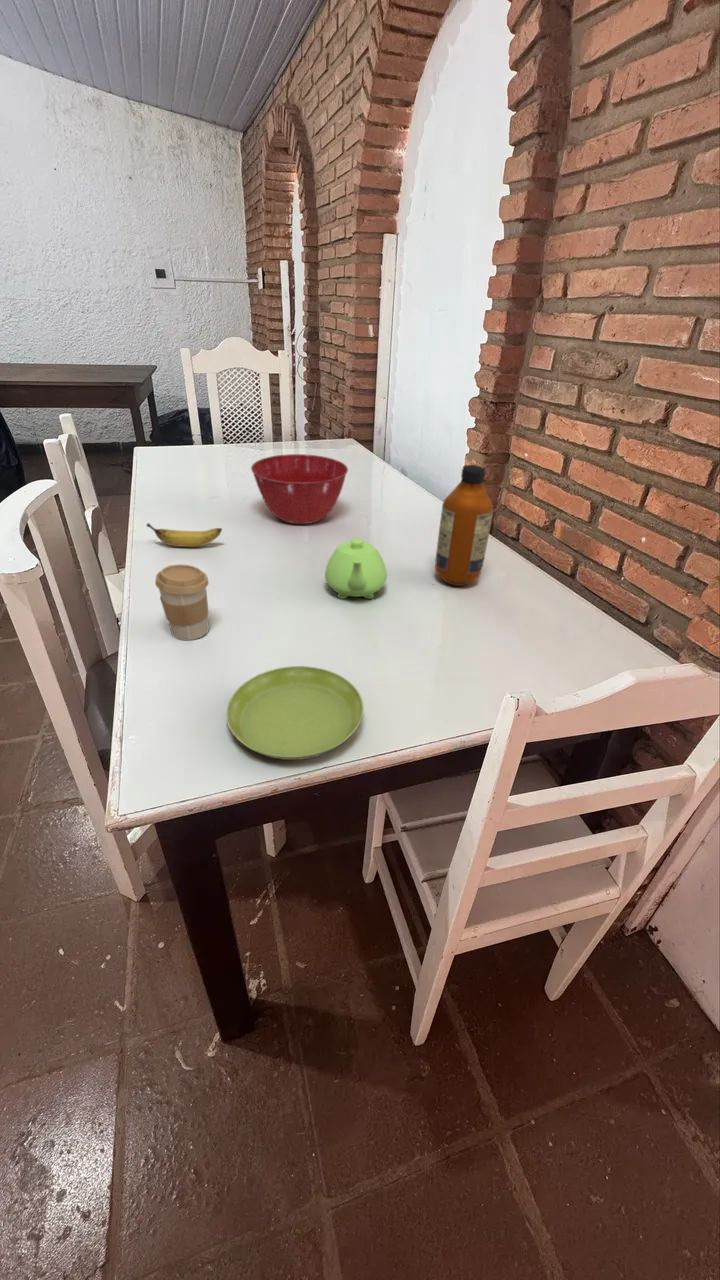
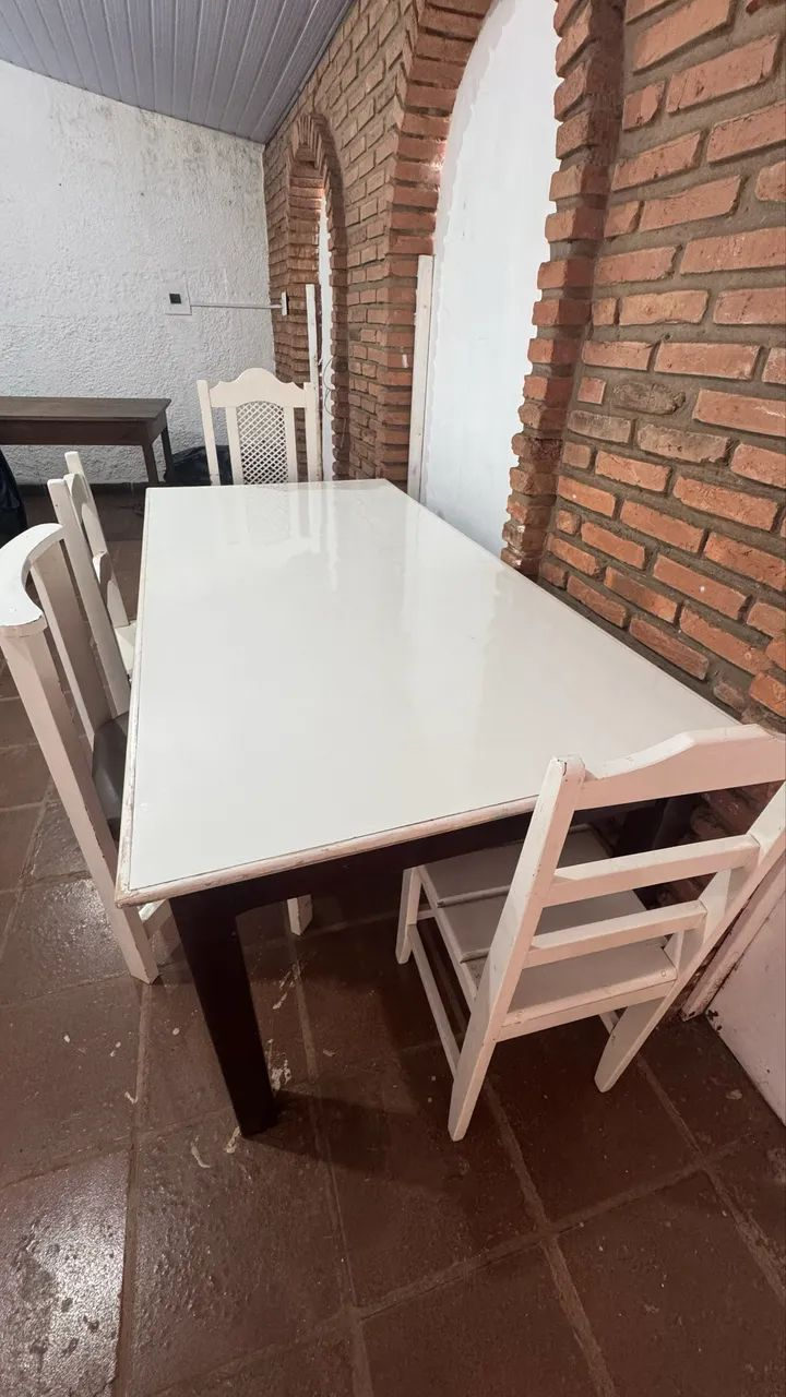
- coffee cup [154,563,210,641]
- saucer [225,665,364,761]
- bottle [434,464,494,587]
- banana [145,522,223,548]
- teapot [324,536,388,600]
- mixing bowl [250,453,349,525]
